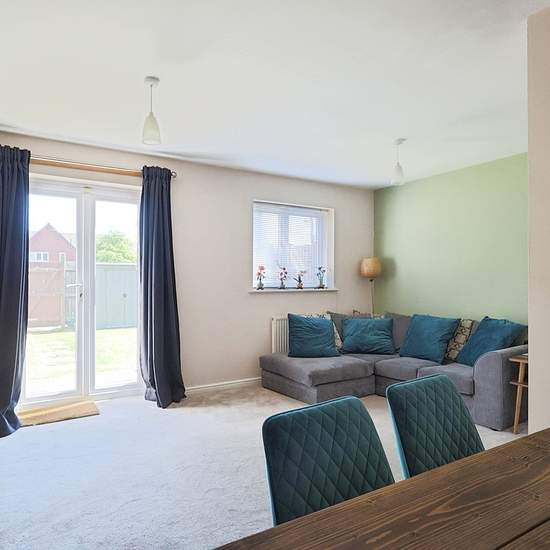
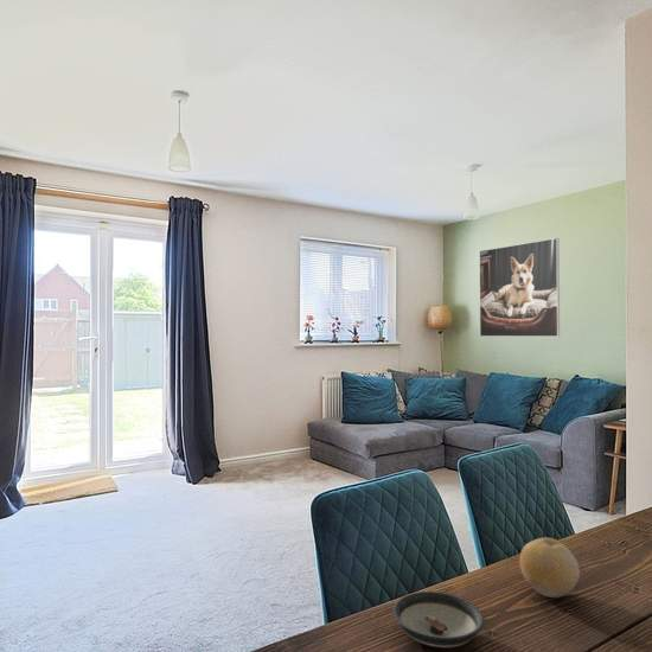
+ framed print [479,237,561,338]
+ fruit [519,537,581,599]
+ saucer [392,590,485,650]
